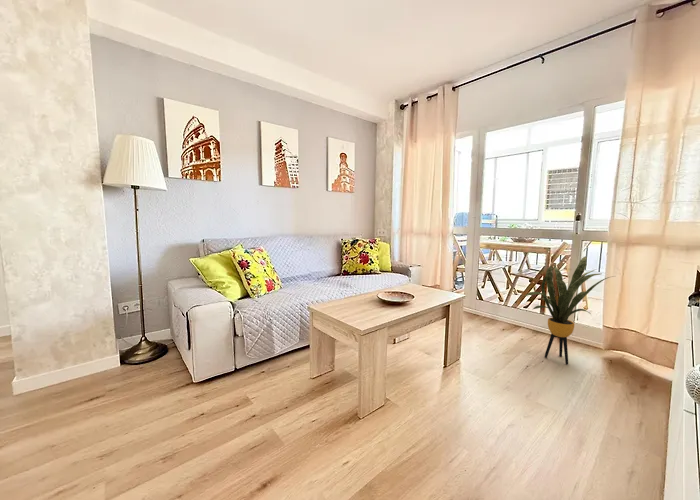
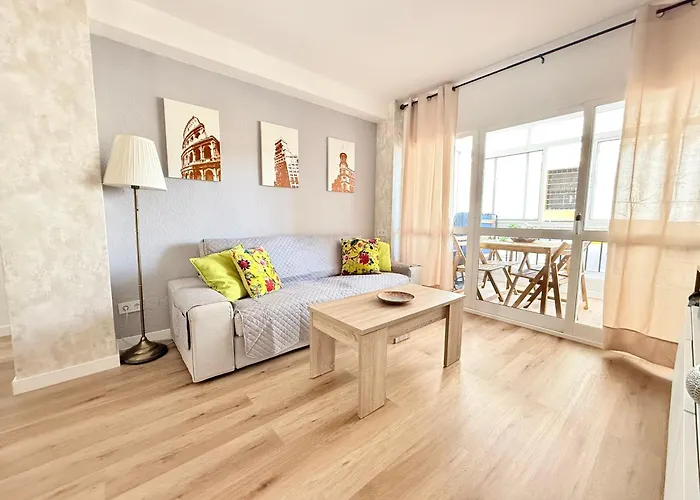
- house plant [524,255,615,365]
